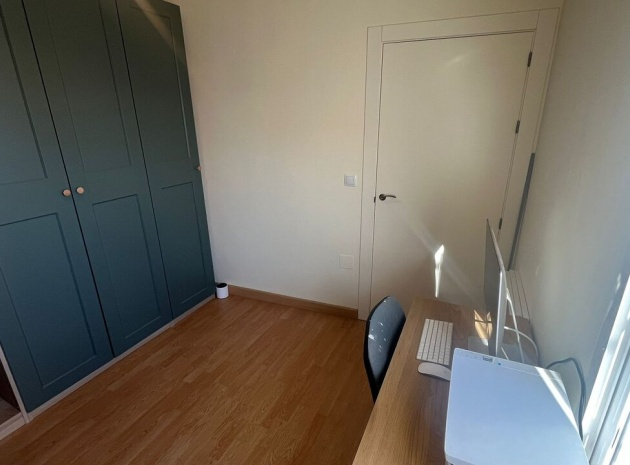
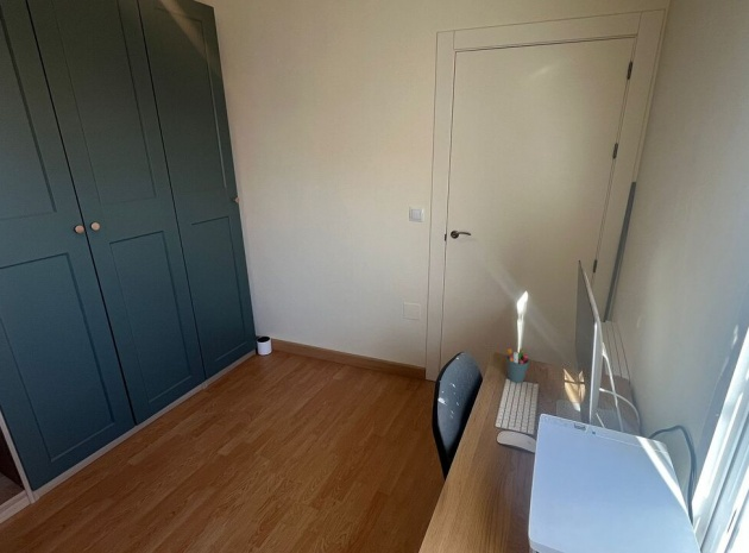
+ pen holder [505,346,530,384]
